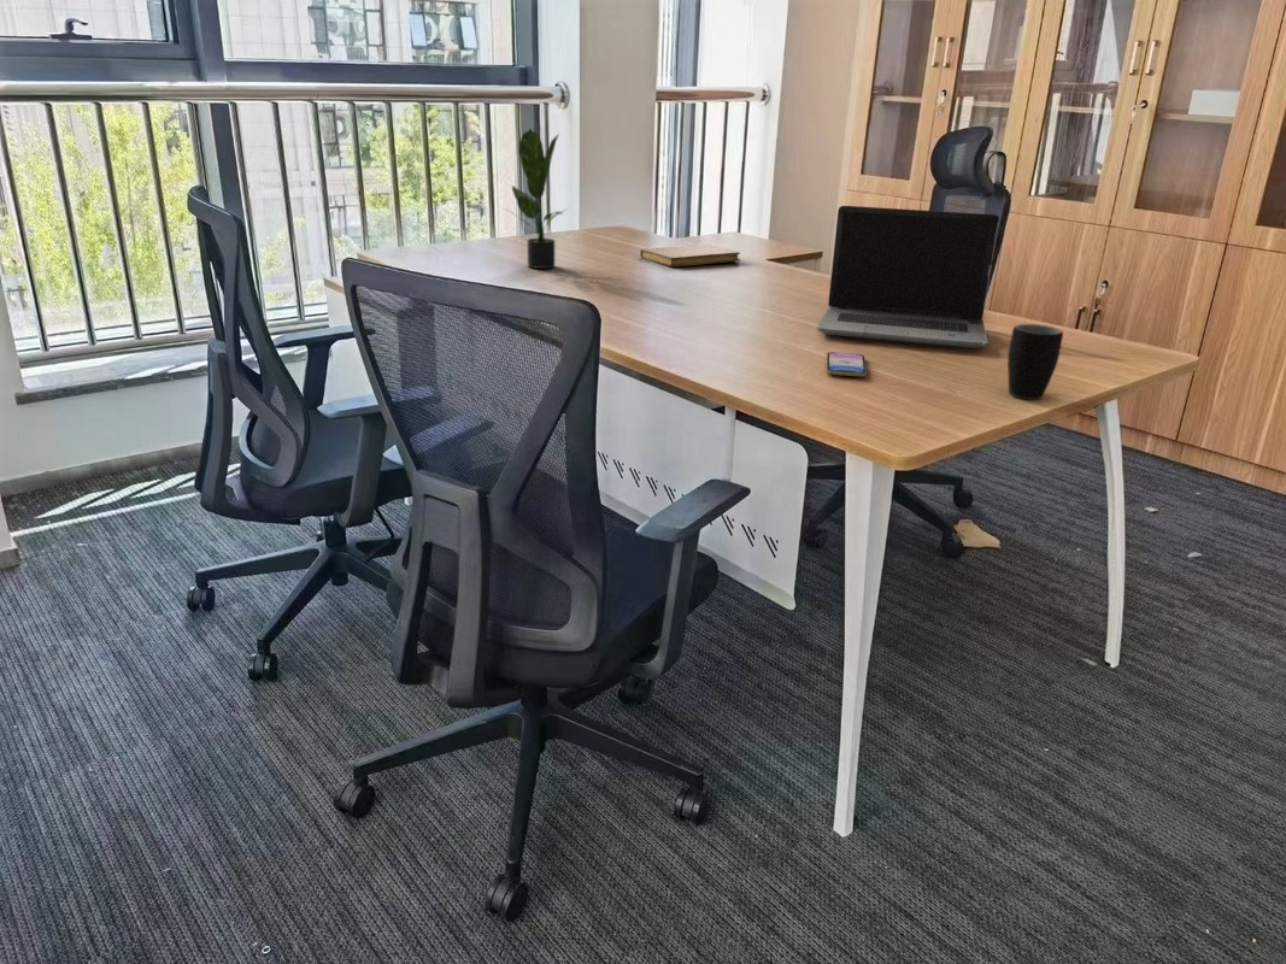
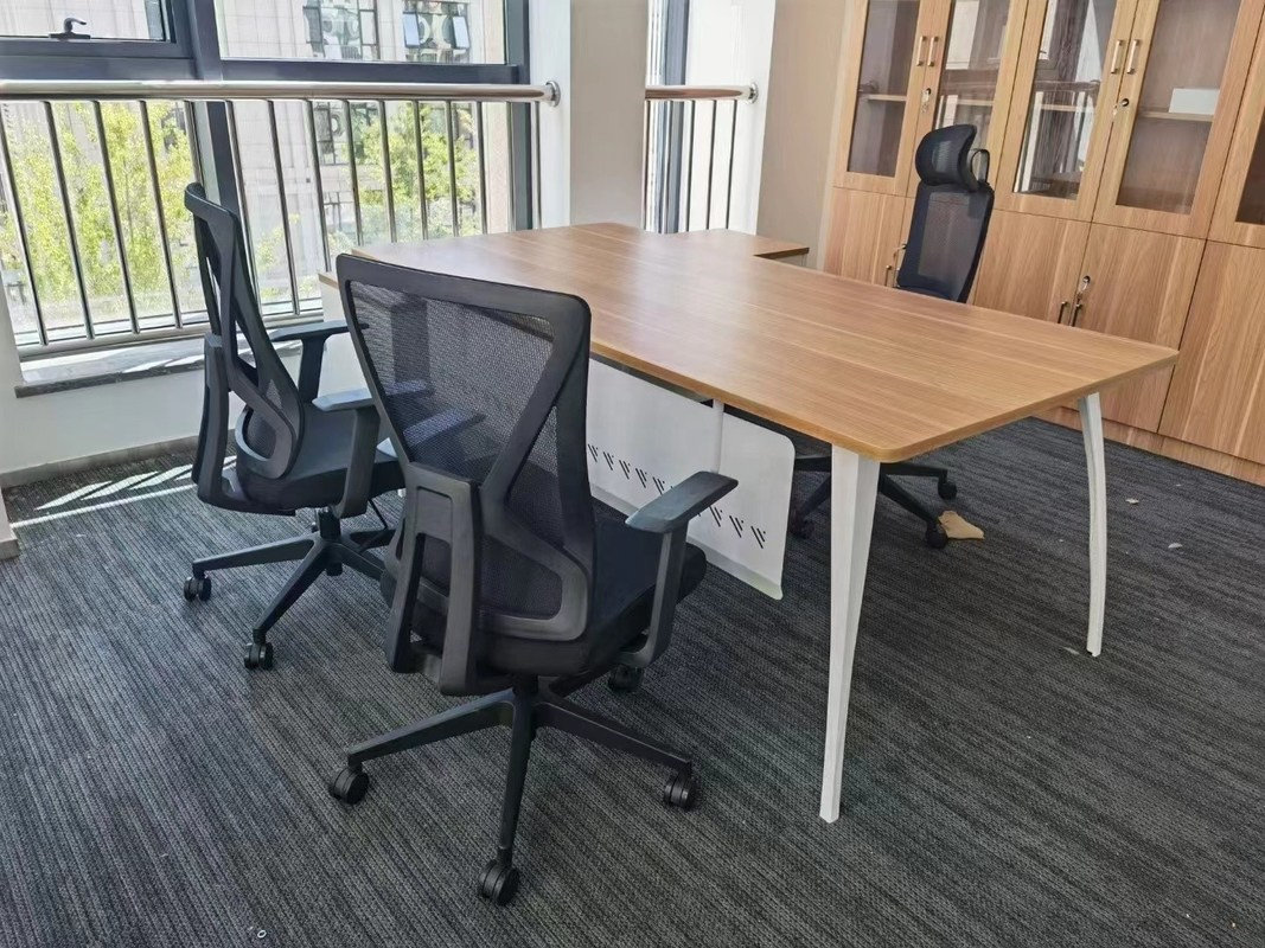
- smartphone [824,351,868,378]
- laptop computer [816,205,1000,349]
- mug [1006,323,1064,400]
- notebook [639,243,741,268]
- potted plant [500,128,569,270]
